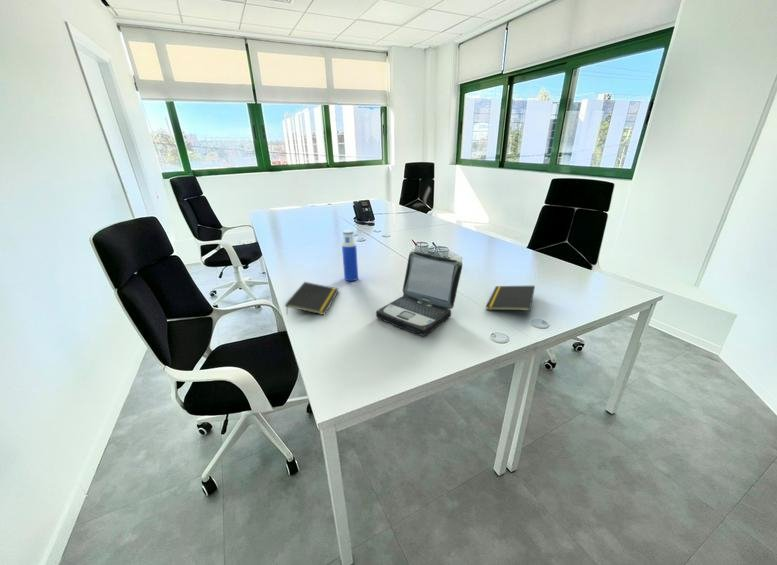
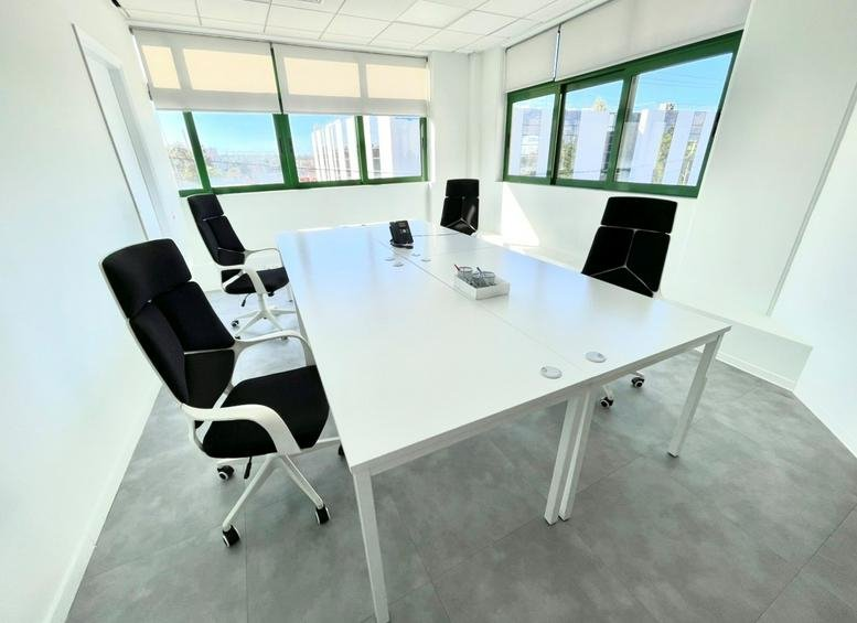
- water bottle [341,229,359,282]
- notepad [284,281,339,316]
- laptop [375,250,463,337]
- notepad [485,285,536,312]
